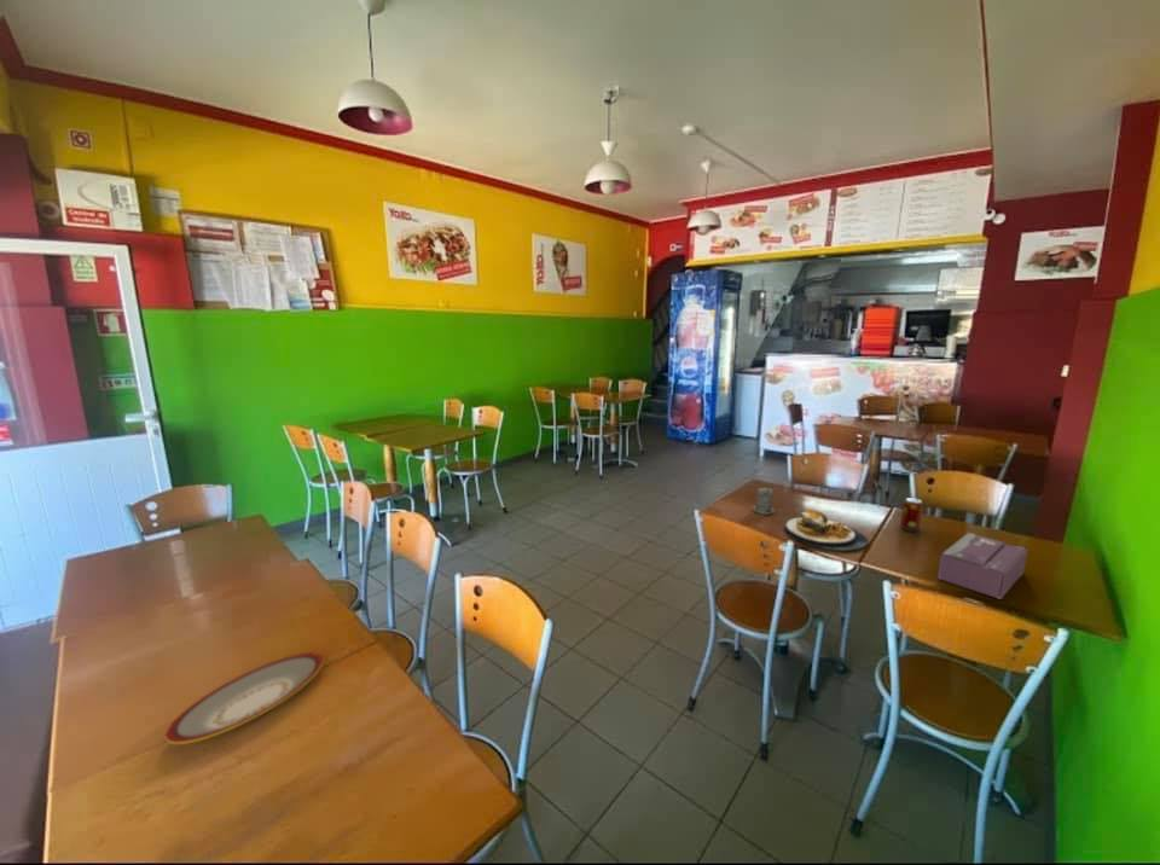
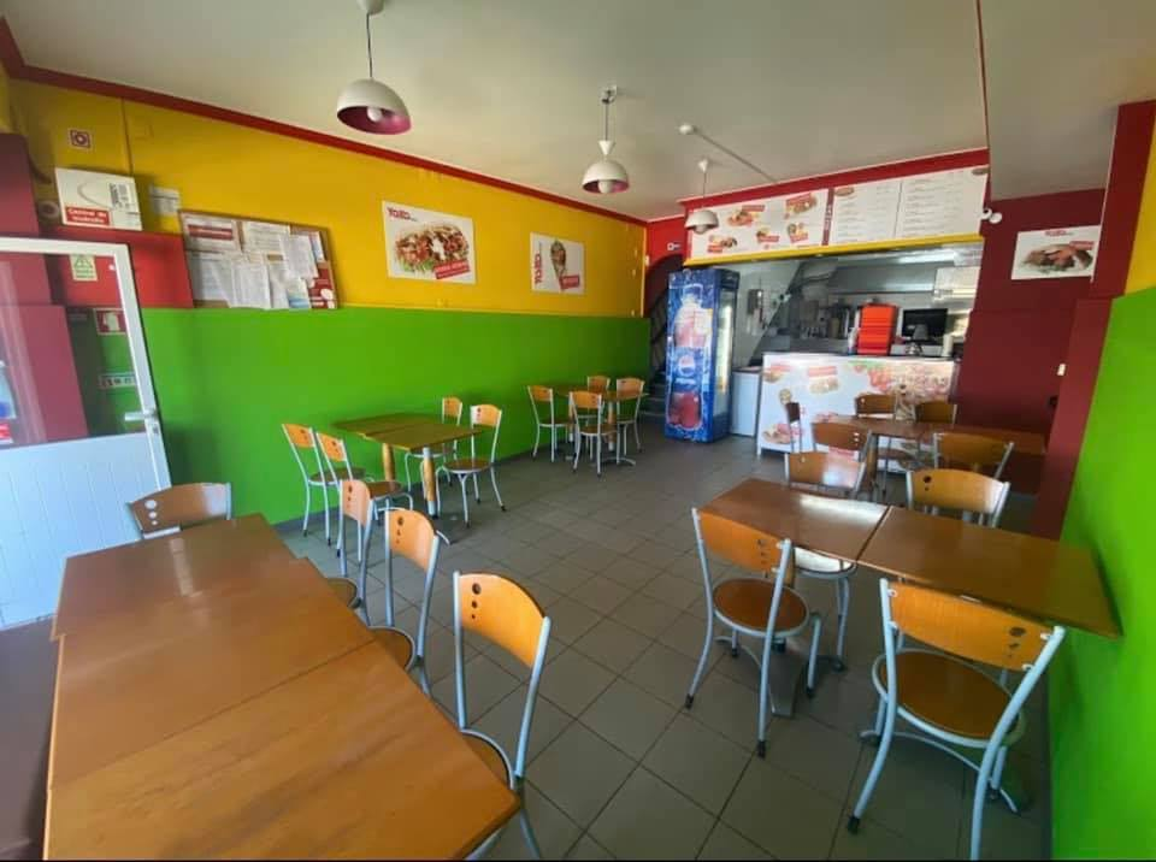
- tissue box [936,532,1030,600]
- plate [164,652,325,745]
- plate [783,509,869,552]
- pepper shaker [749,484,776,516]
- beverage can [899,497,924,533]
